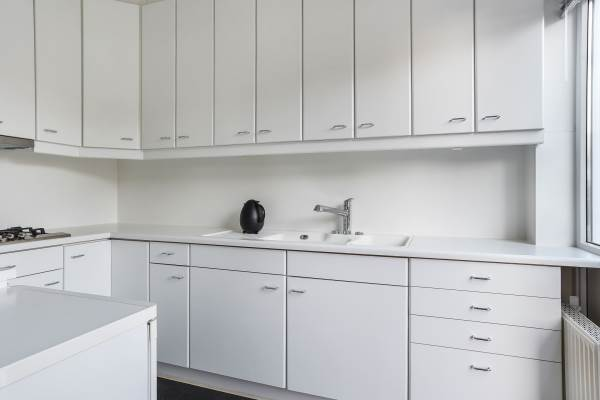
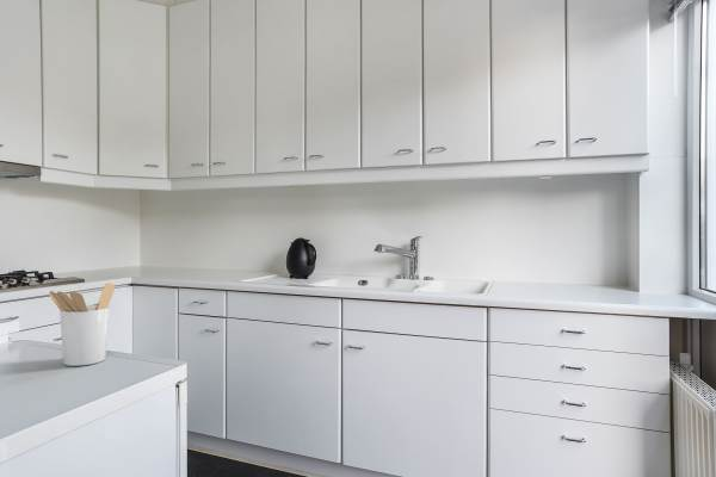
+ utensil holder [48,281,116,367]
